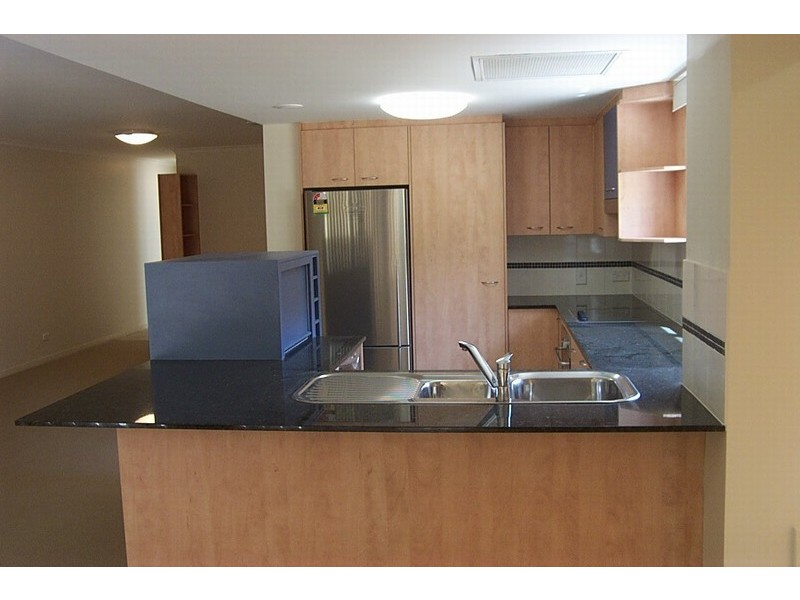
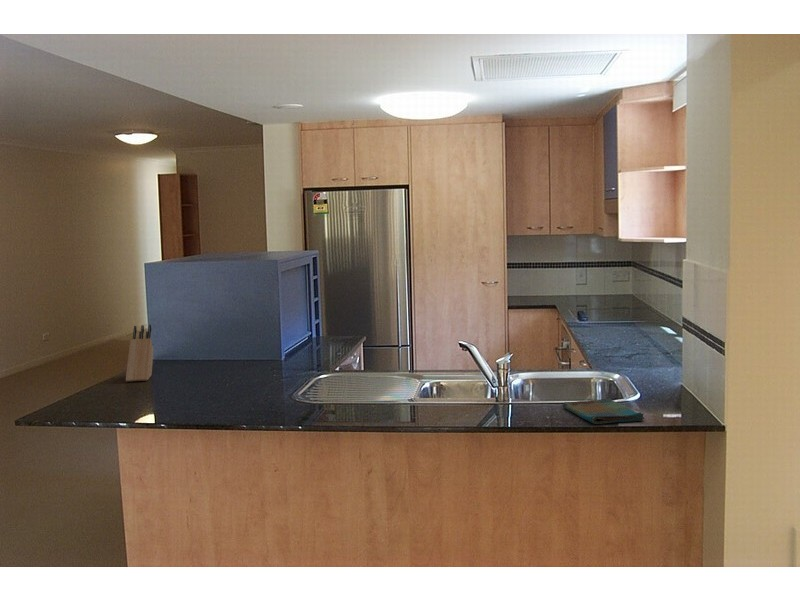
+ knife block [125,324,154,383]
+ dish towel [561,398,646,425]
